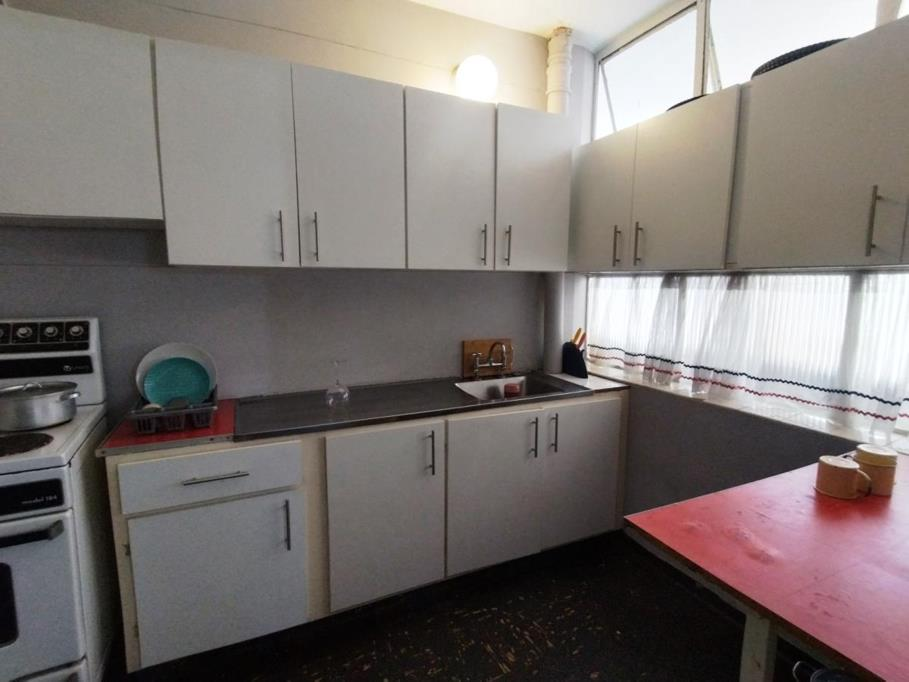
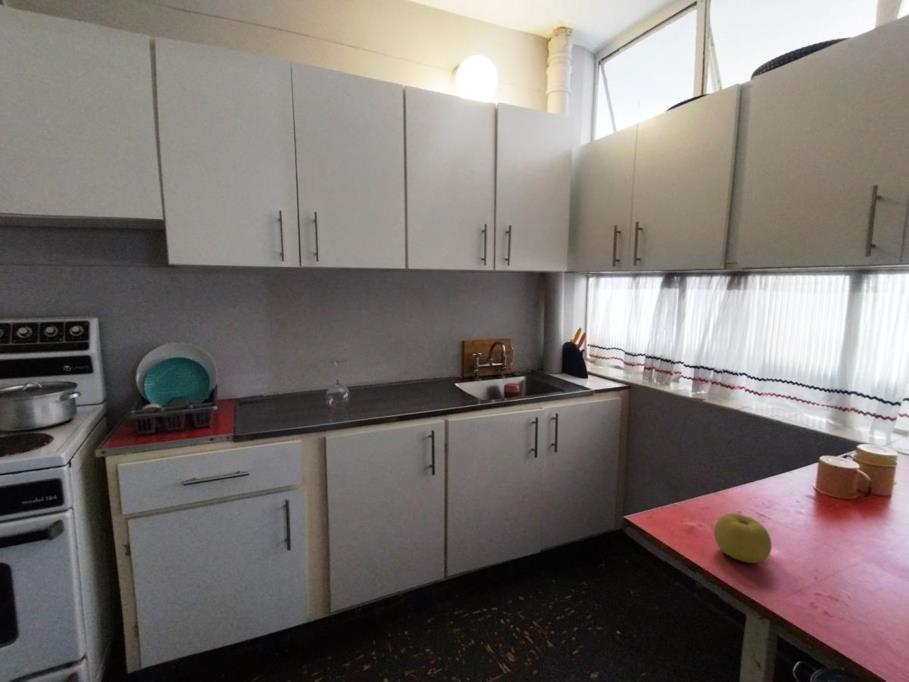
+ fruit [713,512,773,564]
